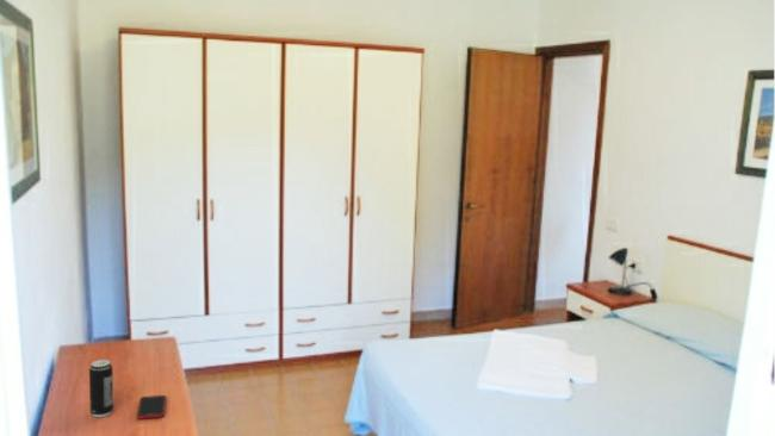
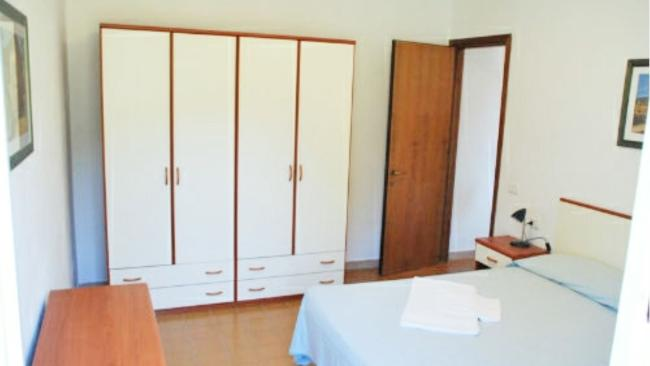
- cell phone [136,394,167,421]
- beverage can [88,359,114,418]
